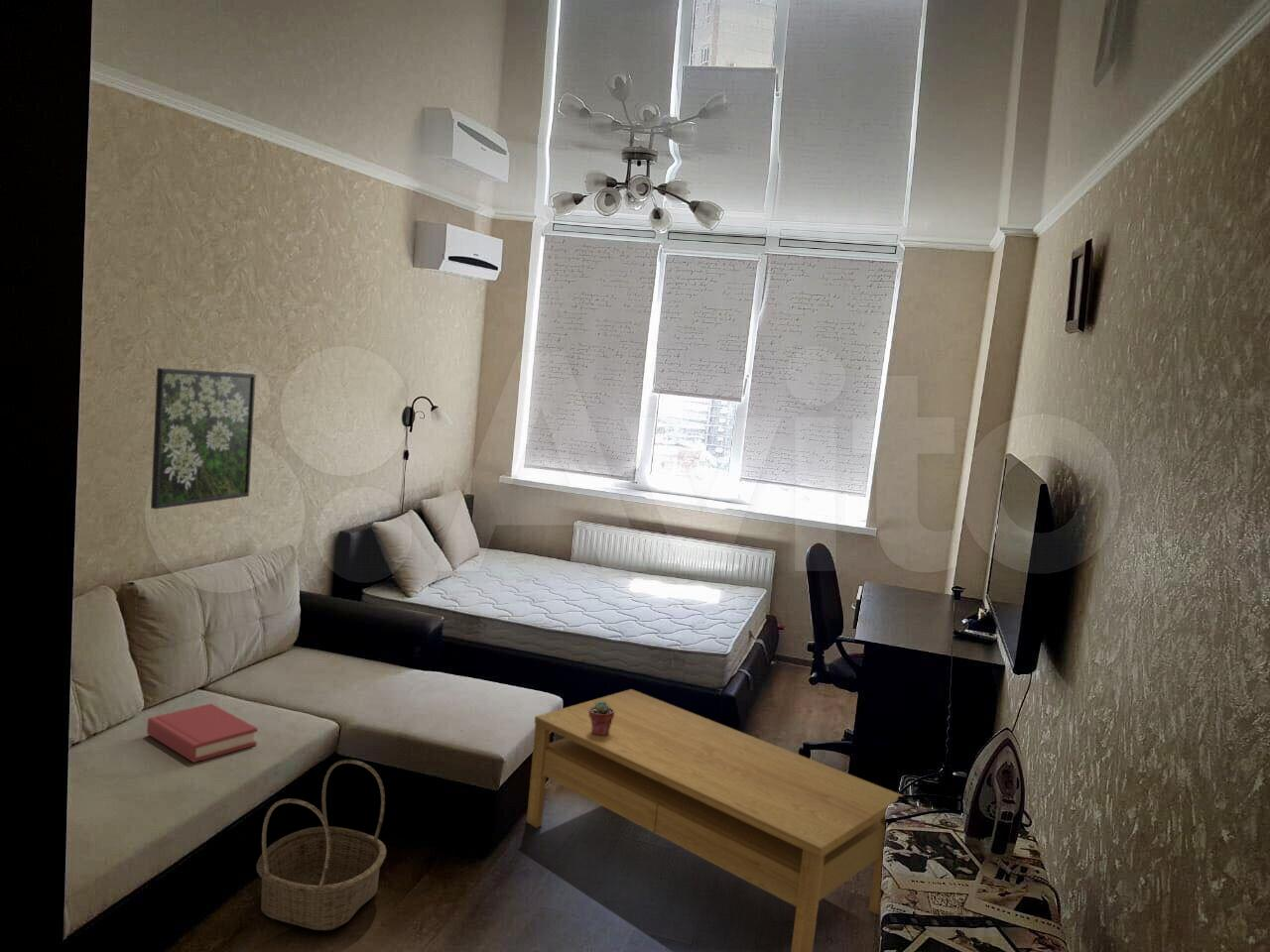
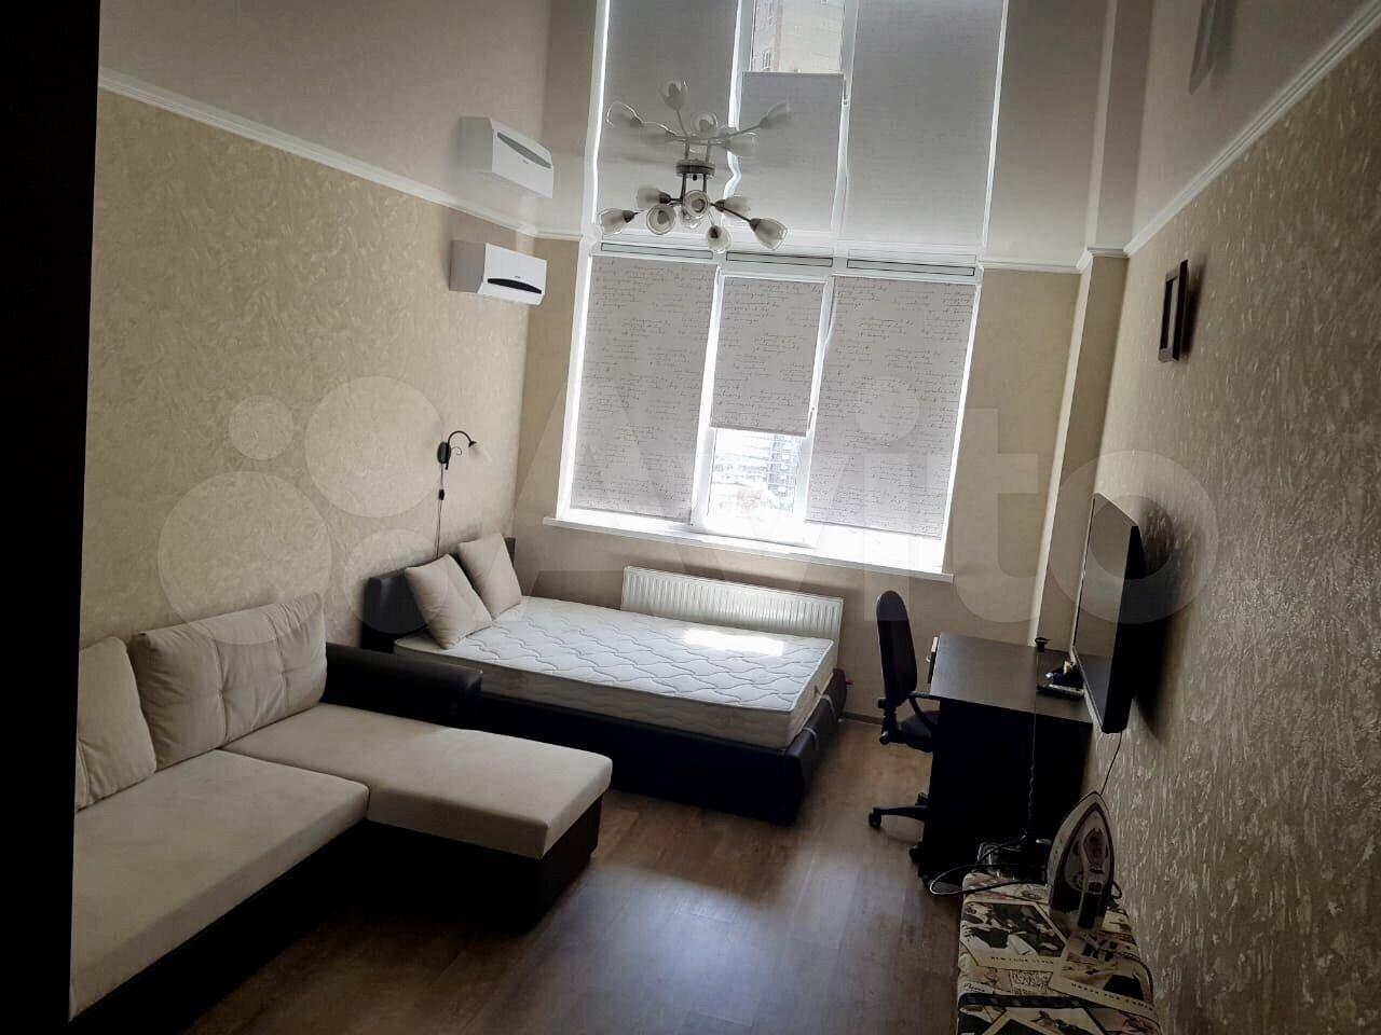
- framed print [150,367,257,510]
- basket [256,759,388,931]
- hardback book [146,702,258,764]
- potted succulent [589,701,614,736]
- coffee table [526,688,905,952]
